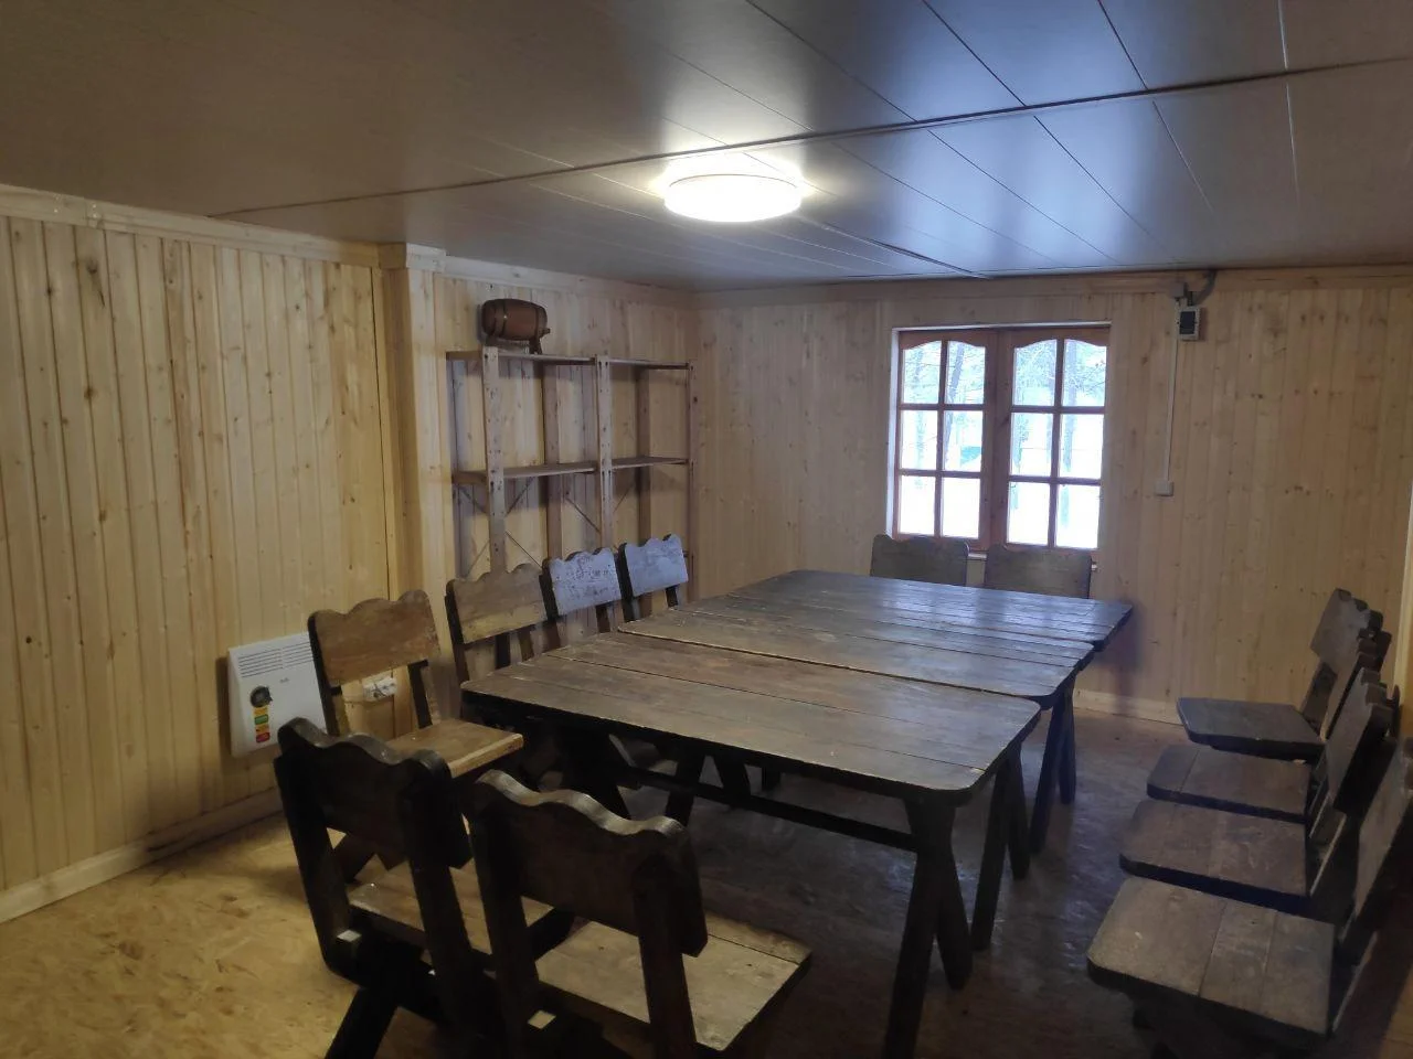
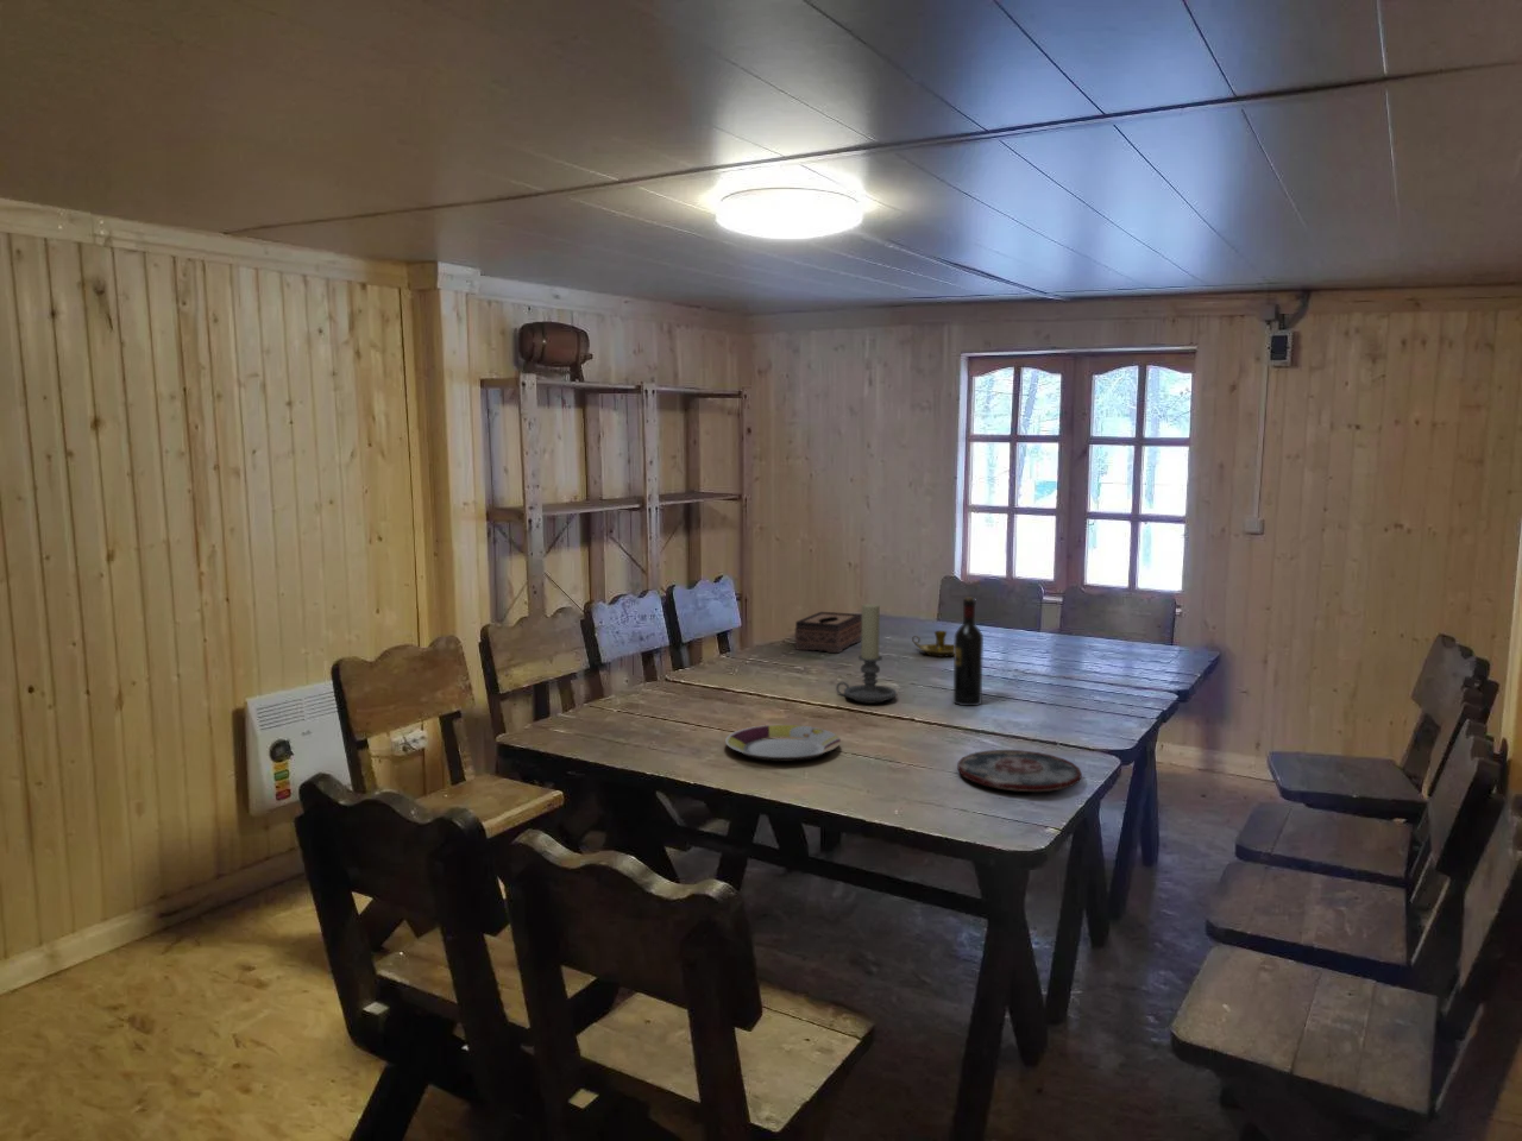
+ candle holder [835,602,898,705]
+ plate [956,749,1083,792]
+ tissue box [795,611,862,653]
+ plate [724,724,841,763]
+ wine bottle [953,597,985,707]
+ candlestick [911,630,954,658]
